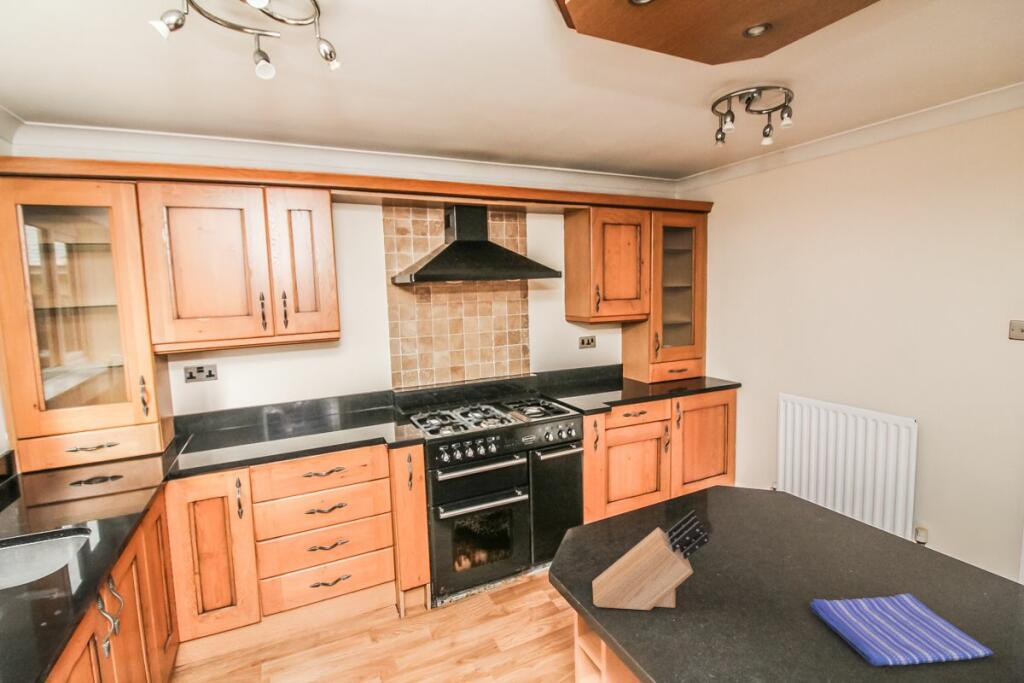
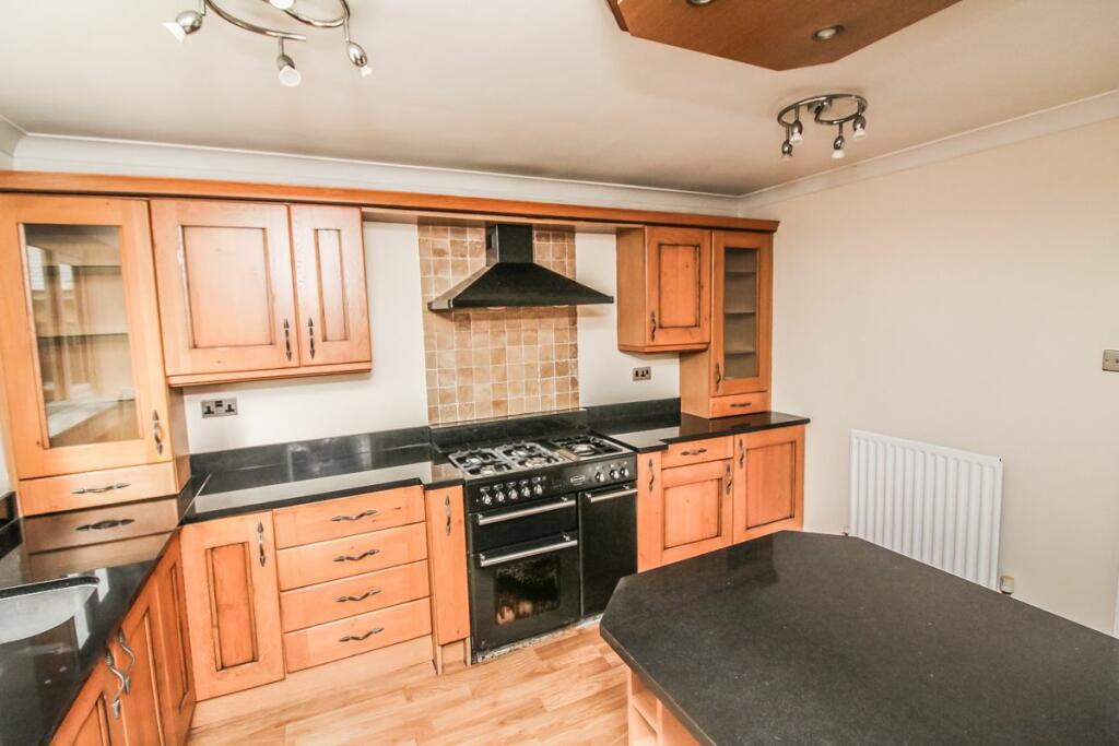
- knife block [591,509,710,611]
- dish towel [809,592,995,667]
